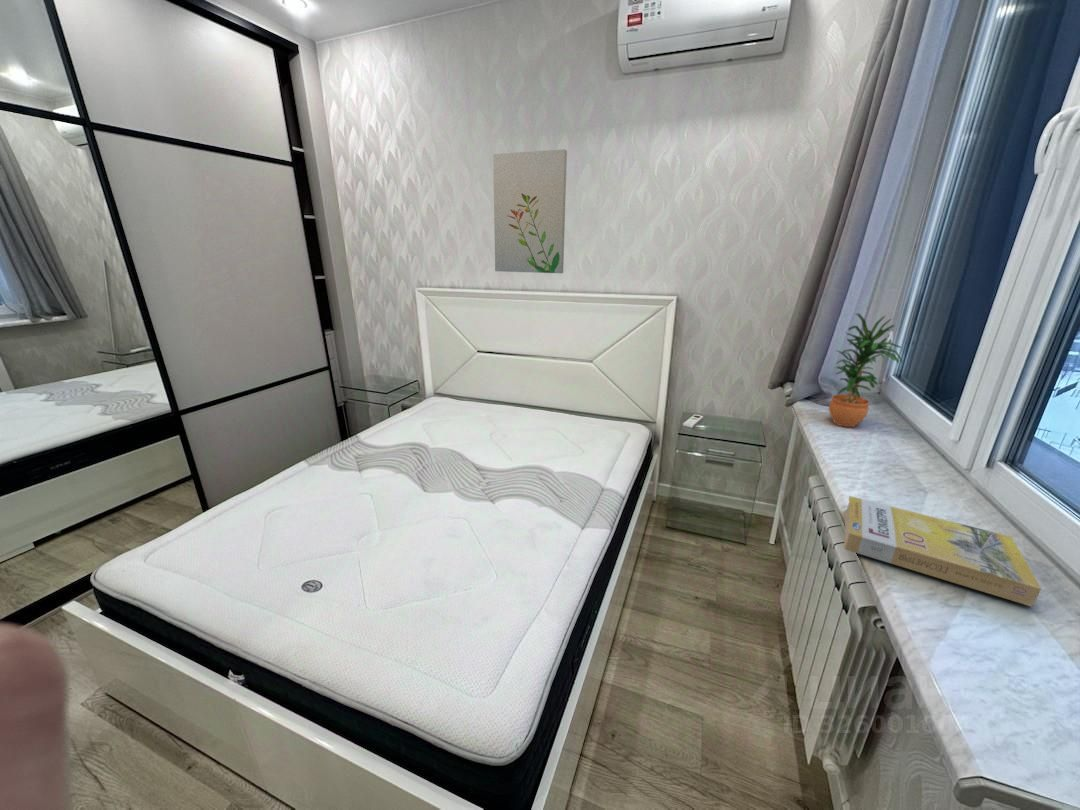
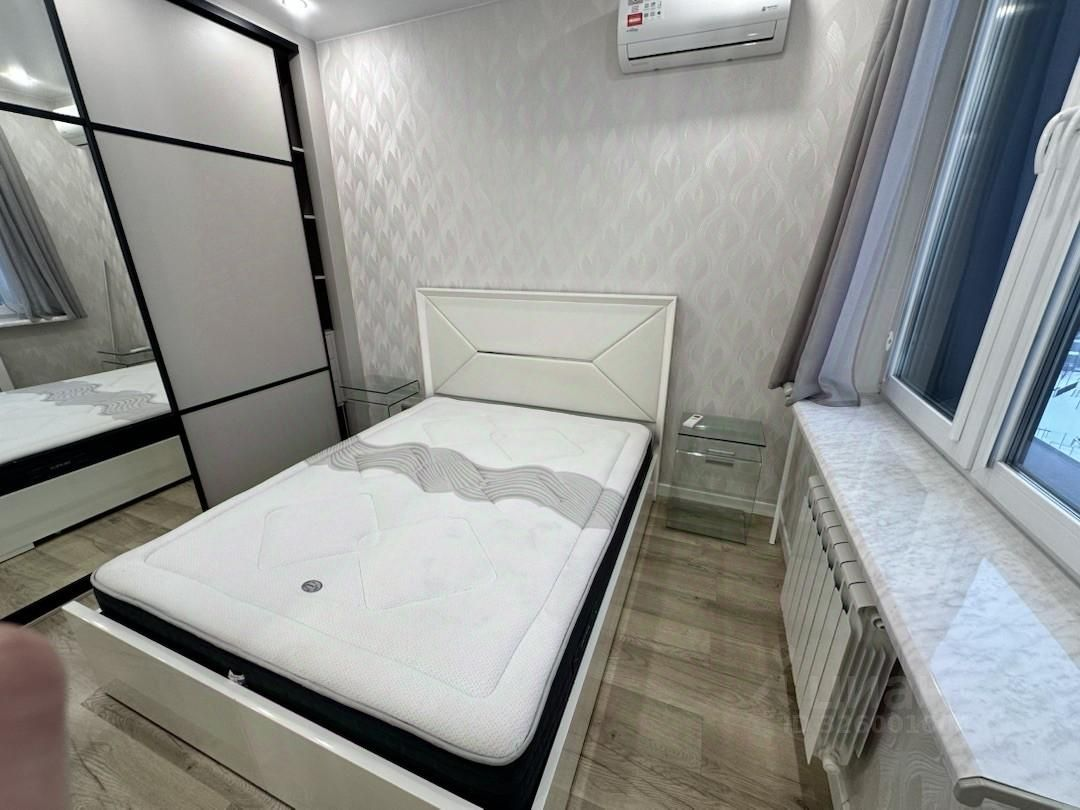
- book [843,495,1042,607]
- potted plant [828,312,903,428]
- wall art [492,148,568,274]
